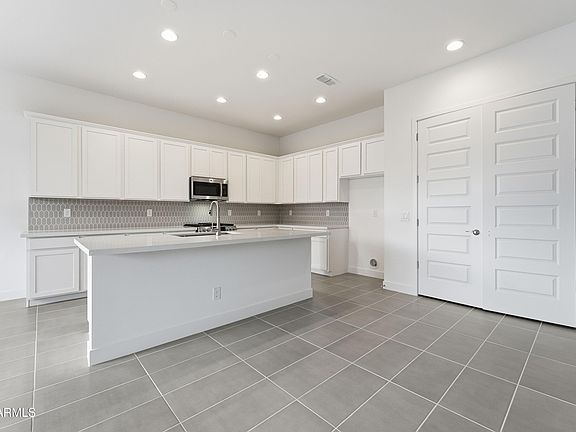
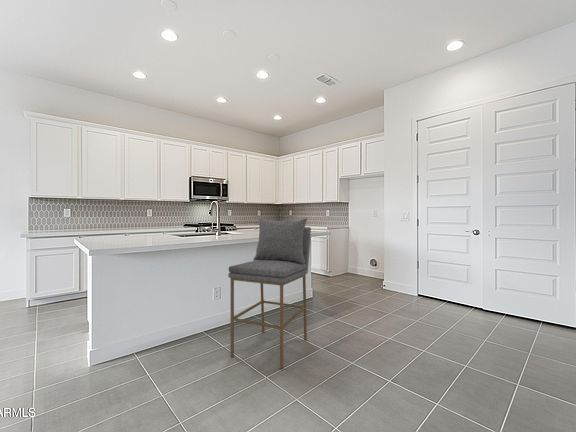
+ bar stool [227,217,312,370]
